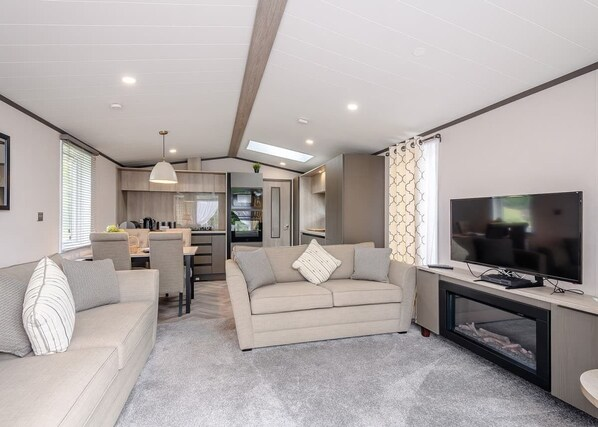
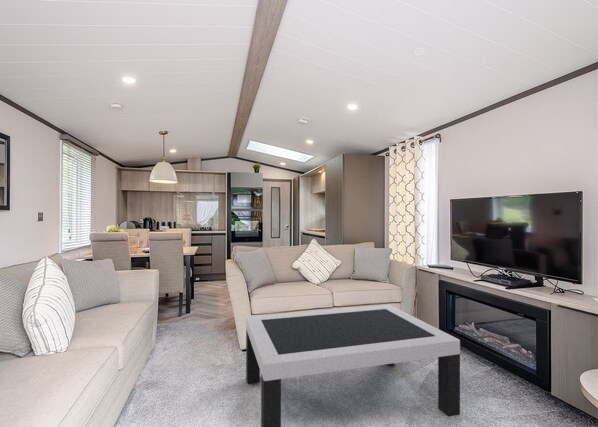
+ coffee table [245,304,461,427]
